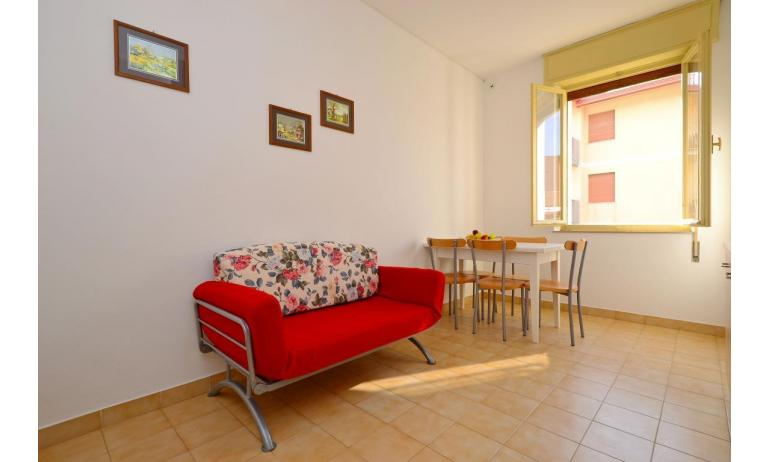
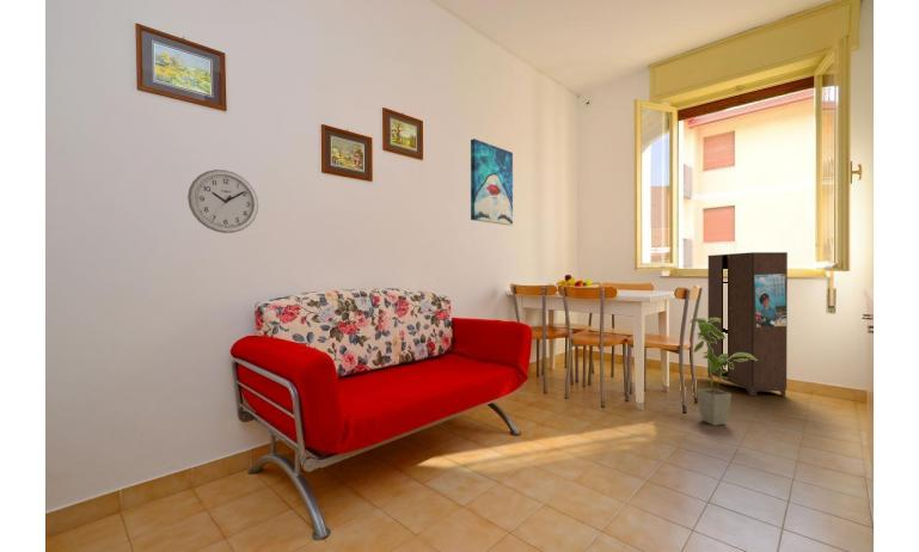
+ wall art [470,137,514,227]
+ wall clock [186,168,259,234]
+ cabinet [706,251,789,397]
+ house plant [688,317,758,427]
